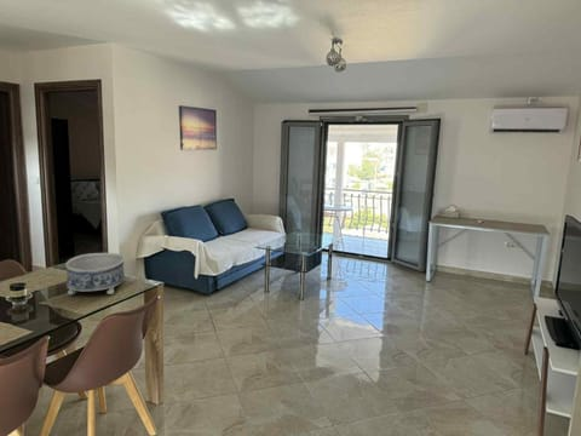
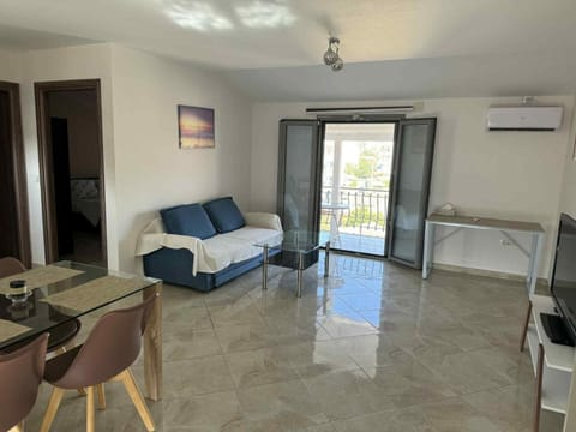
- decorative bowl [64,252,126,296]
